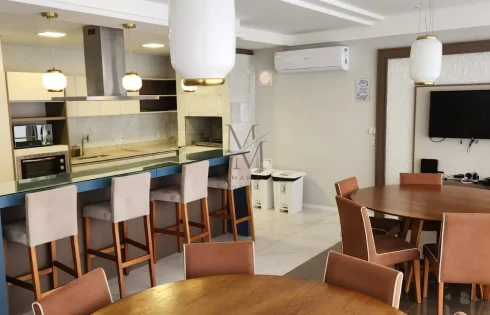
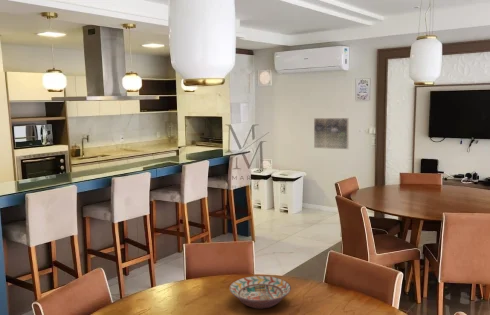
+ decorative bowl [229,275,292,309]
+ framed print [313,117,350,150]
